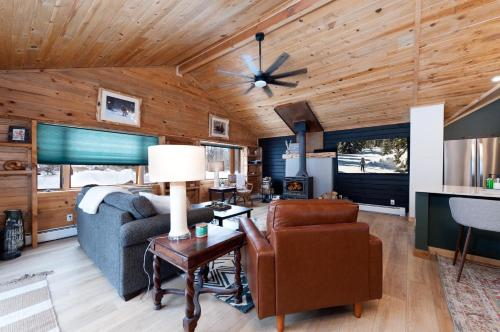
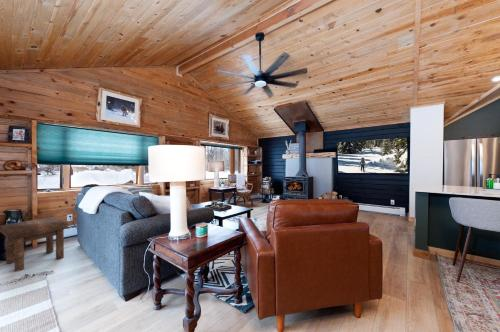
+ stool [0,216,69,272]
